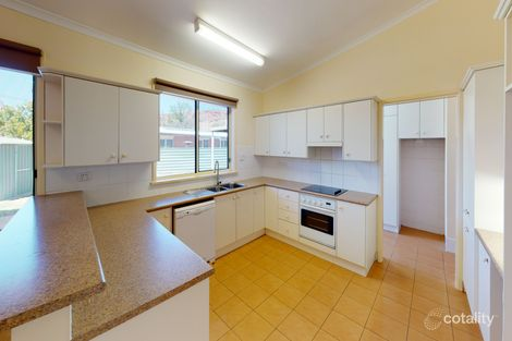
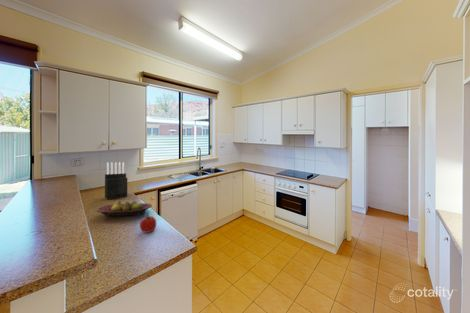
+ fruit bowl [95,199,153,218]
+ apple [139,215,158,234]
+ knife block [104,161,128,200]
